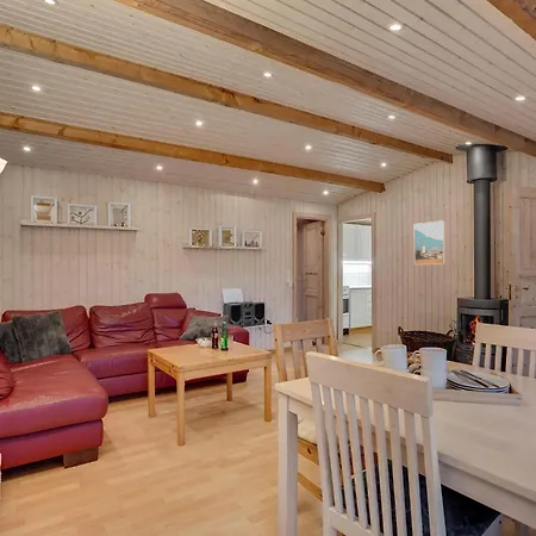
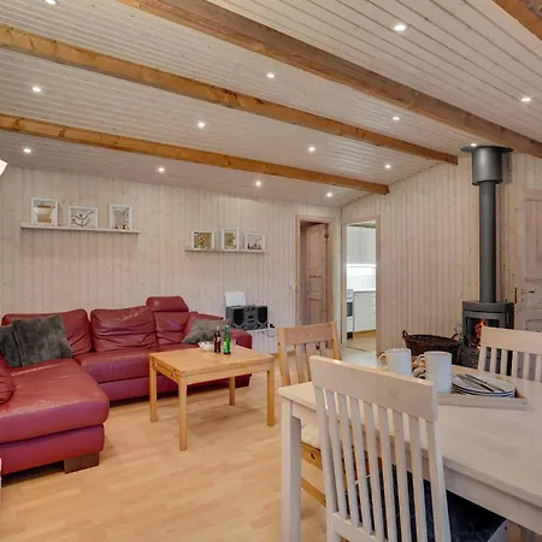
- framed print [413,219,447,266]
